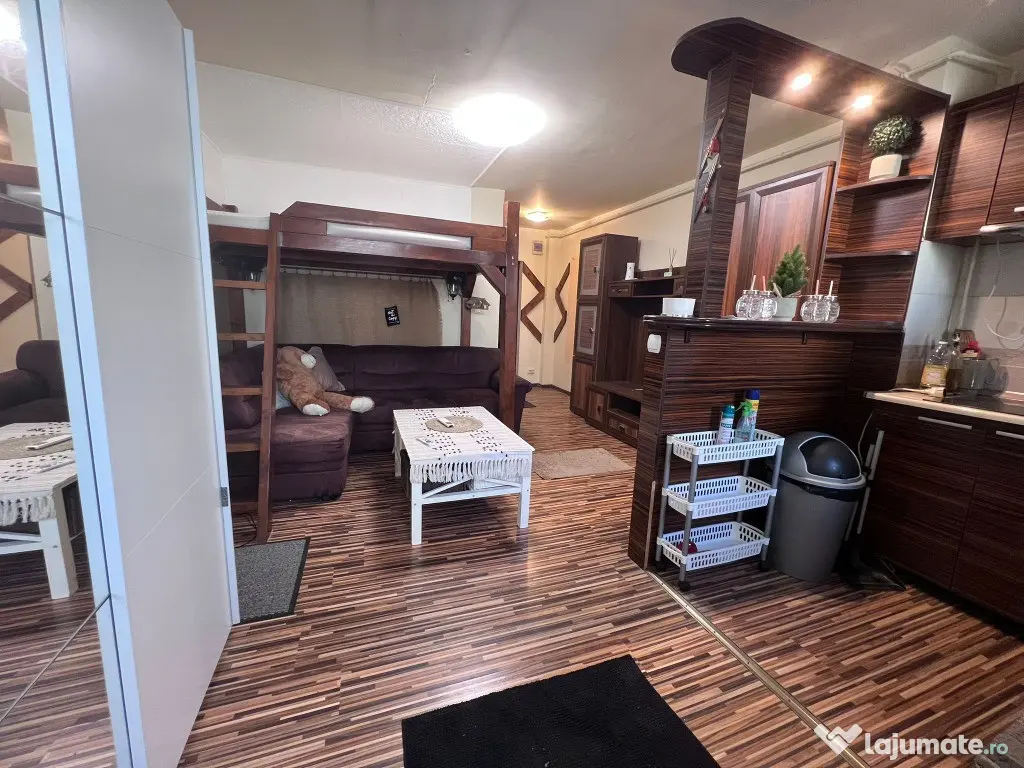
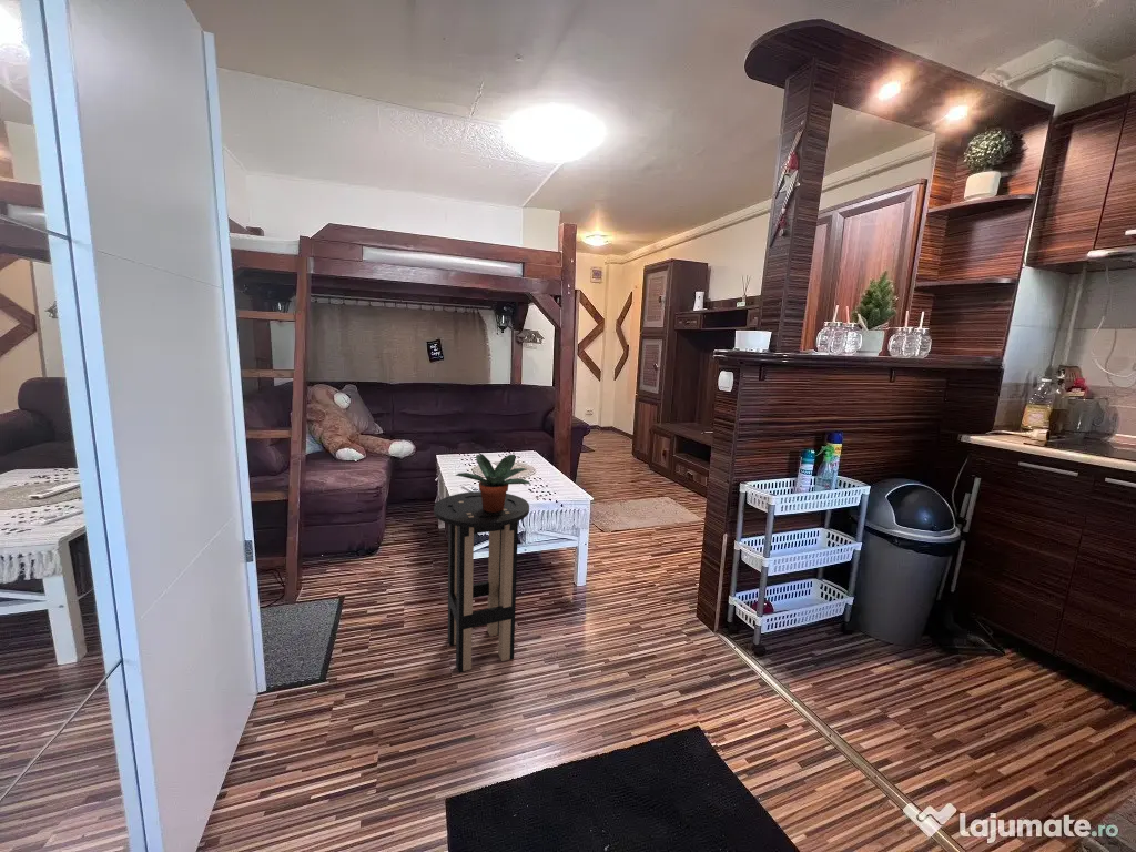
+ potted plant [454,452,532,513]
+ bar stool [433,490,530,673]
